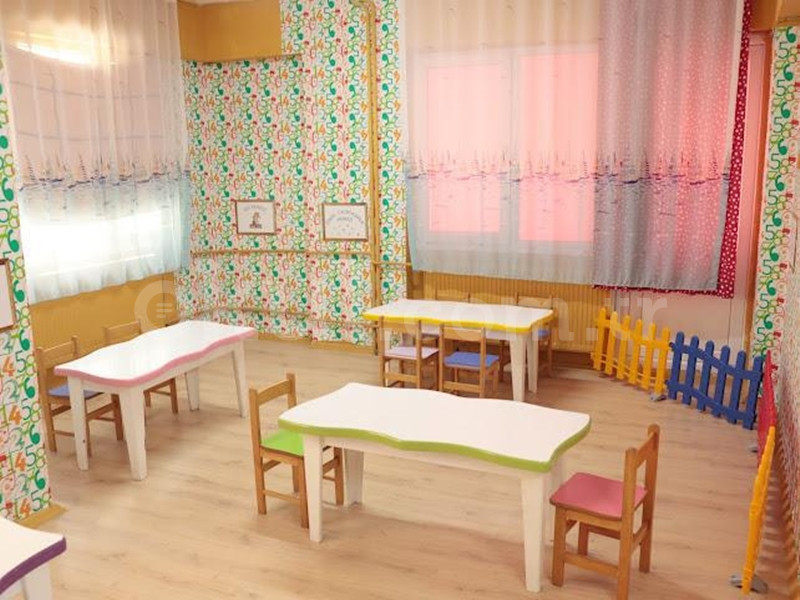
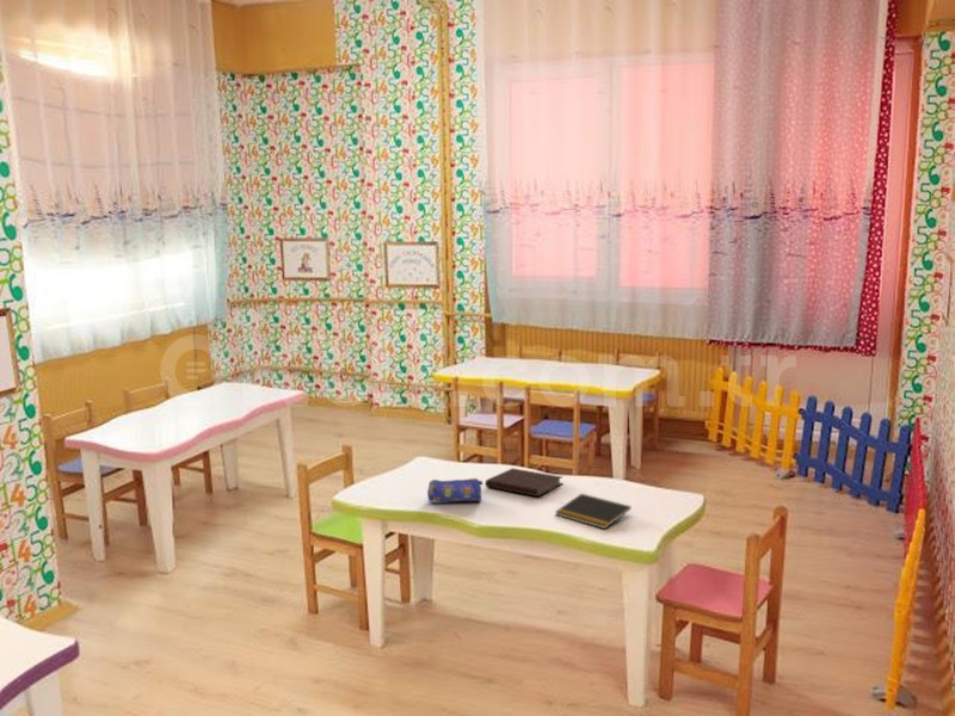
+ pencil case [426,477,483,502]
+ notepad [554,493,633,530]
+ notebook [485,467,565,498]
